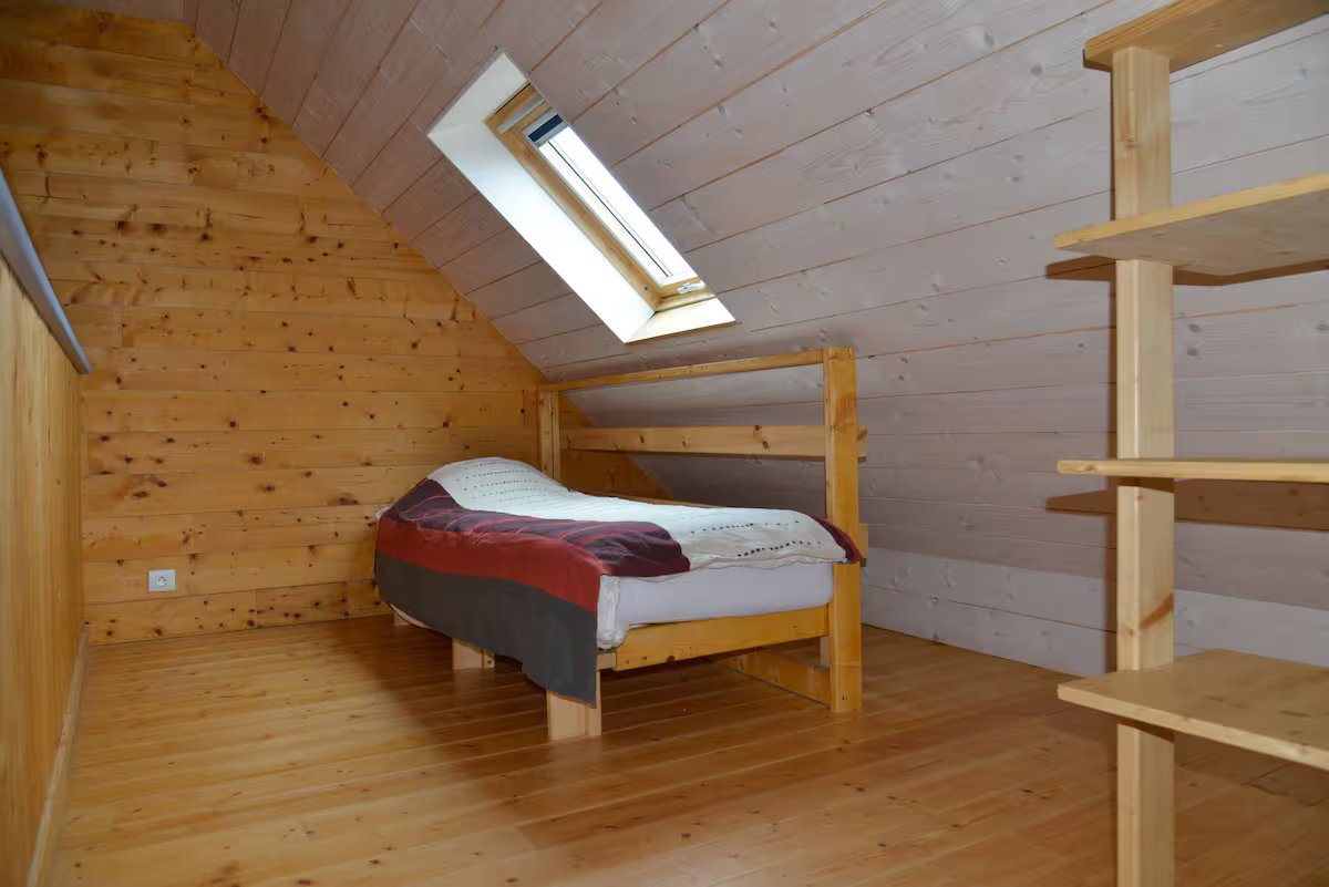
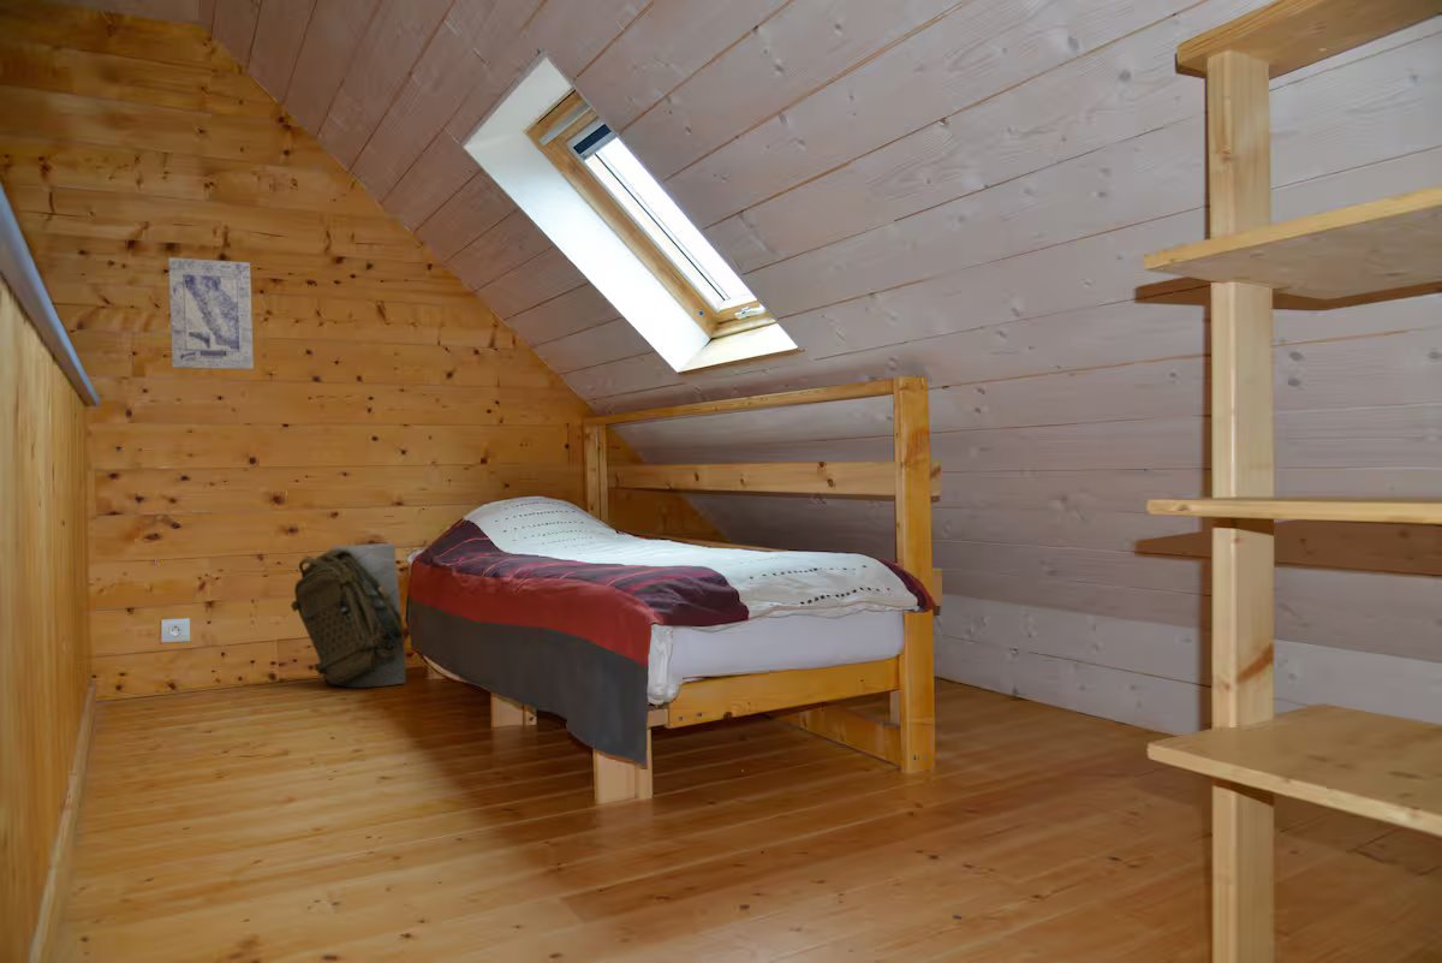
+ backpack [290,542,406,689]
+ wall art [167,256,255,370]
